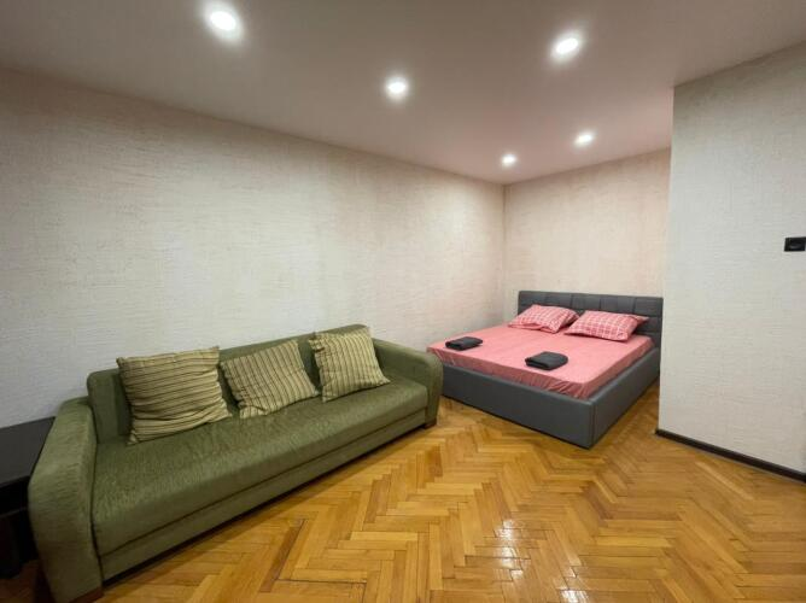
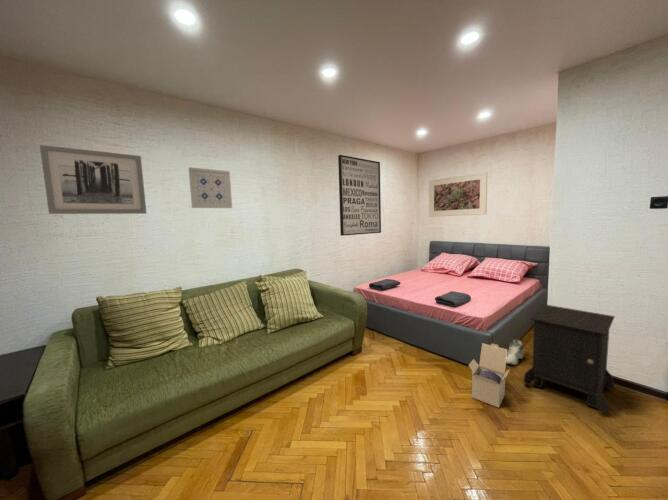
+ wall art [188,166,233,209]
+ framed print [428,171,488,218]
+ wall art [39,144,147,215]
+ nightstand [522,304,616,414]
+ cardboard box [467,342,511,408]
+ sneaker [506,338,525,366]
+ wall art [337,154,382,237]
